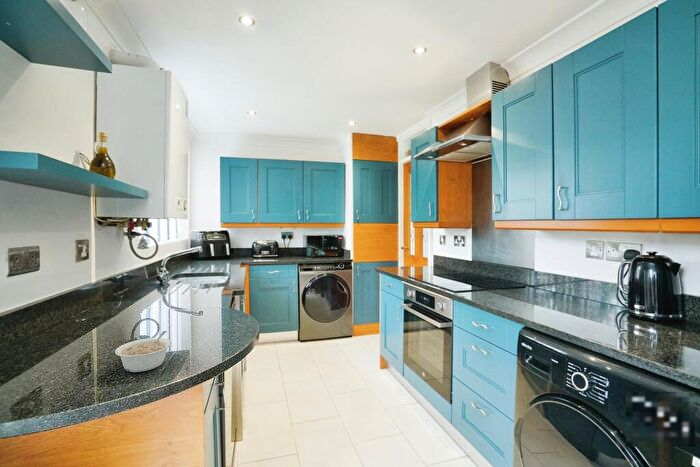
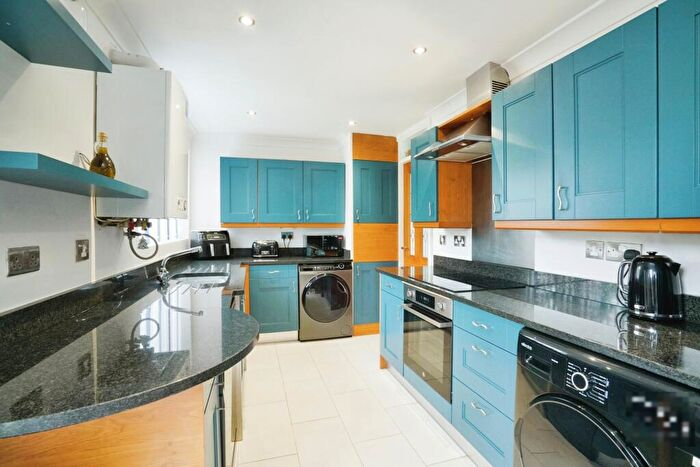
- legume [114,330,173,373]
